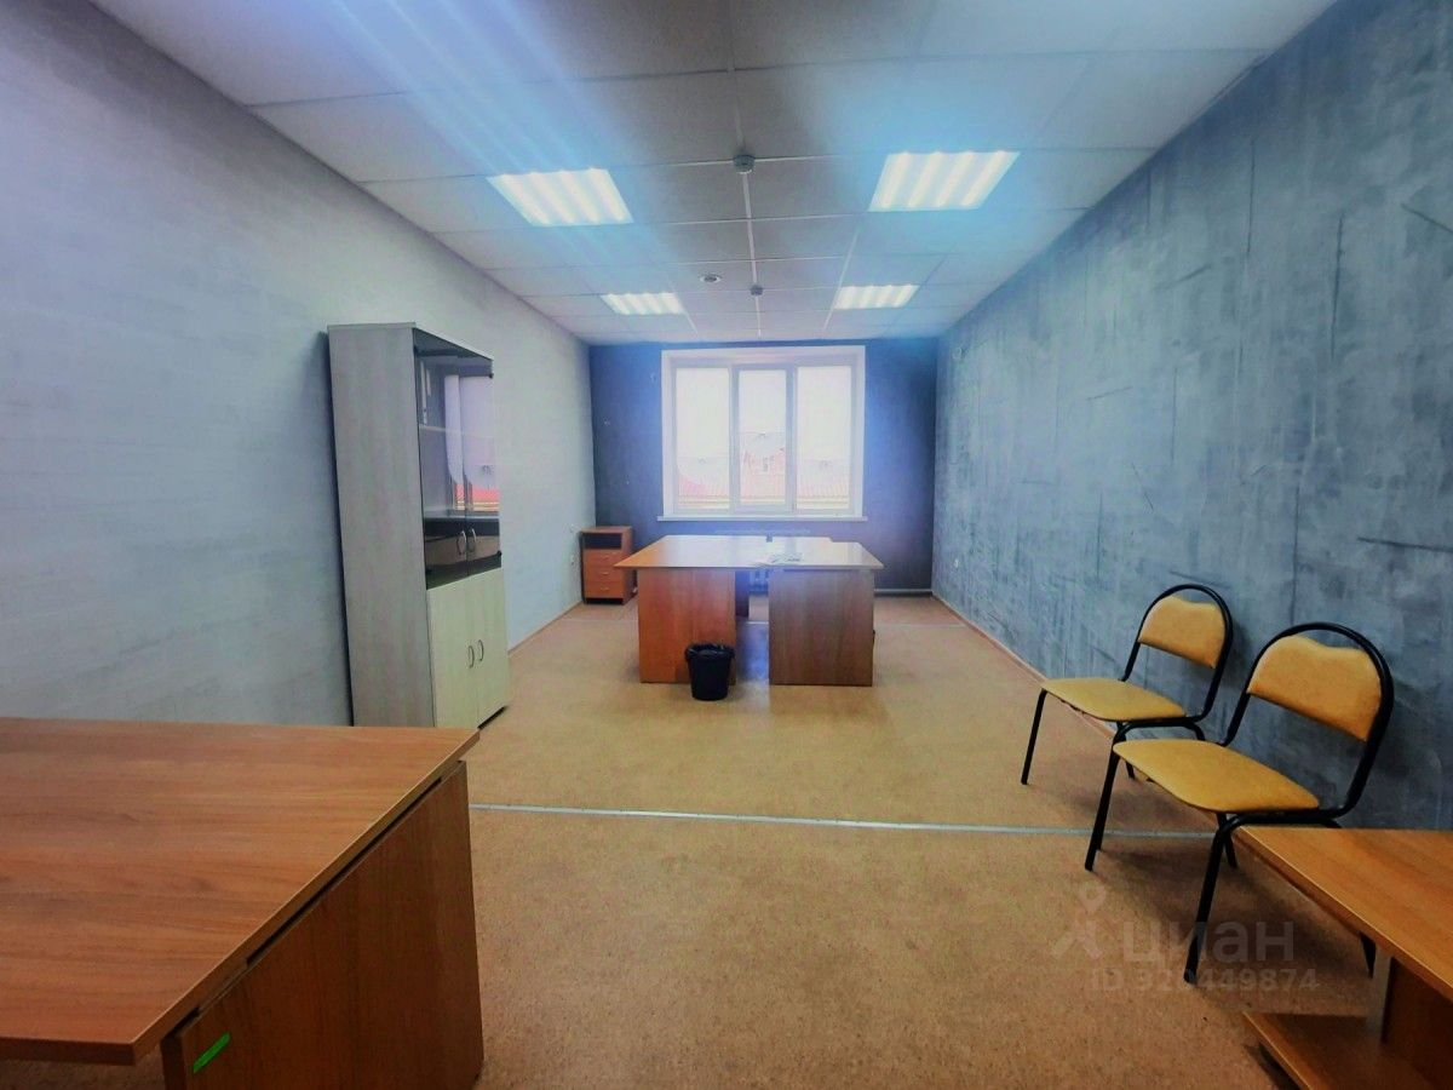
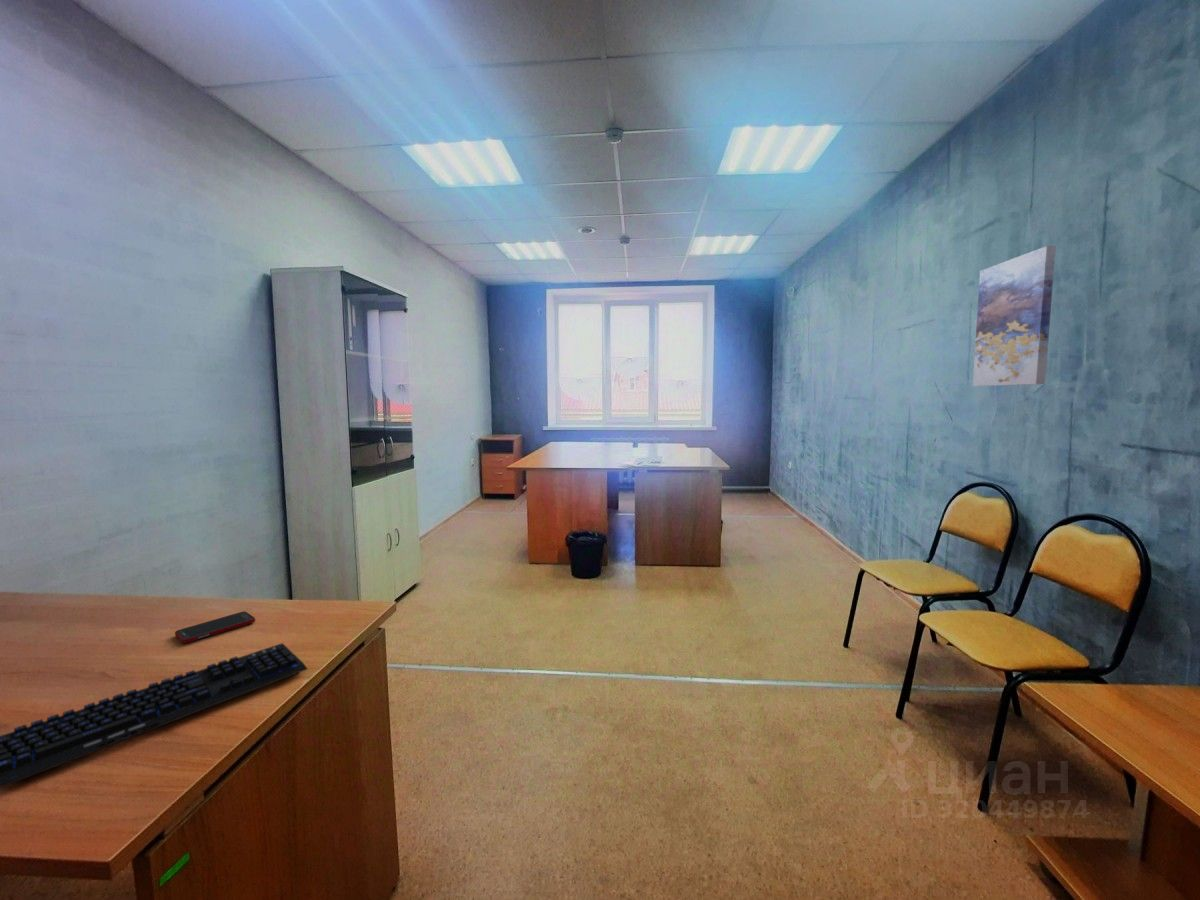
+ keyboard [0,642,308,789]
+ wall art [972,245,1057,387]
+ cell phone [174,611,256,644]
